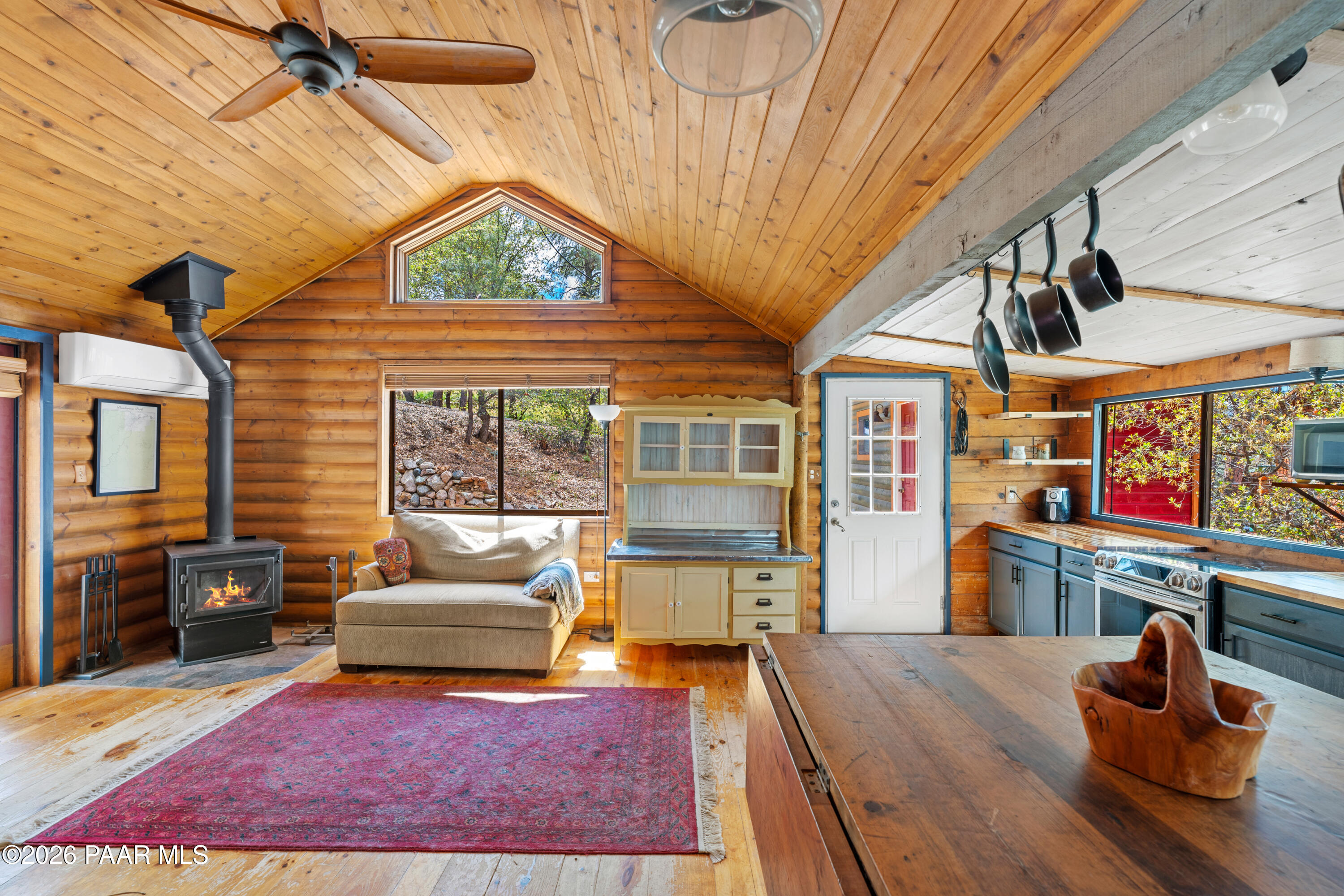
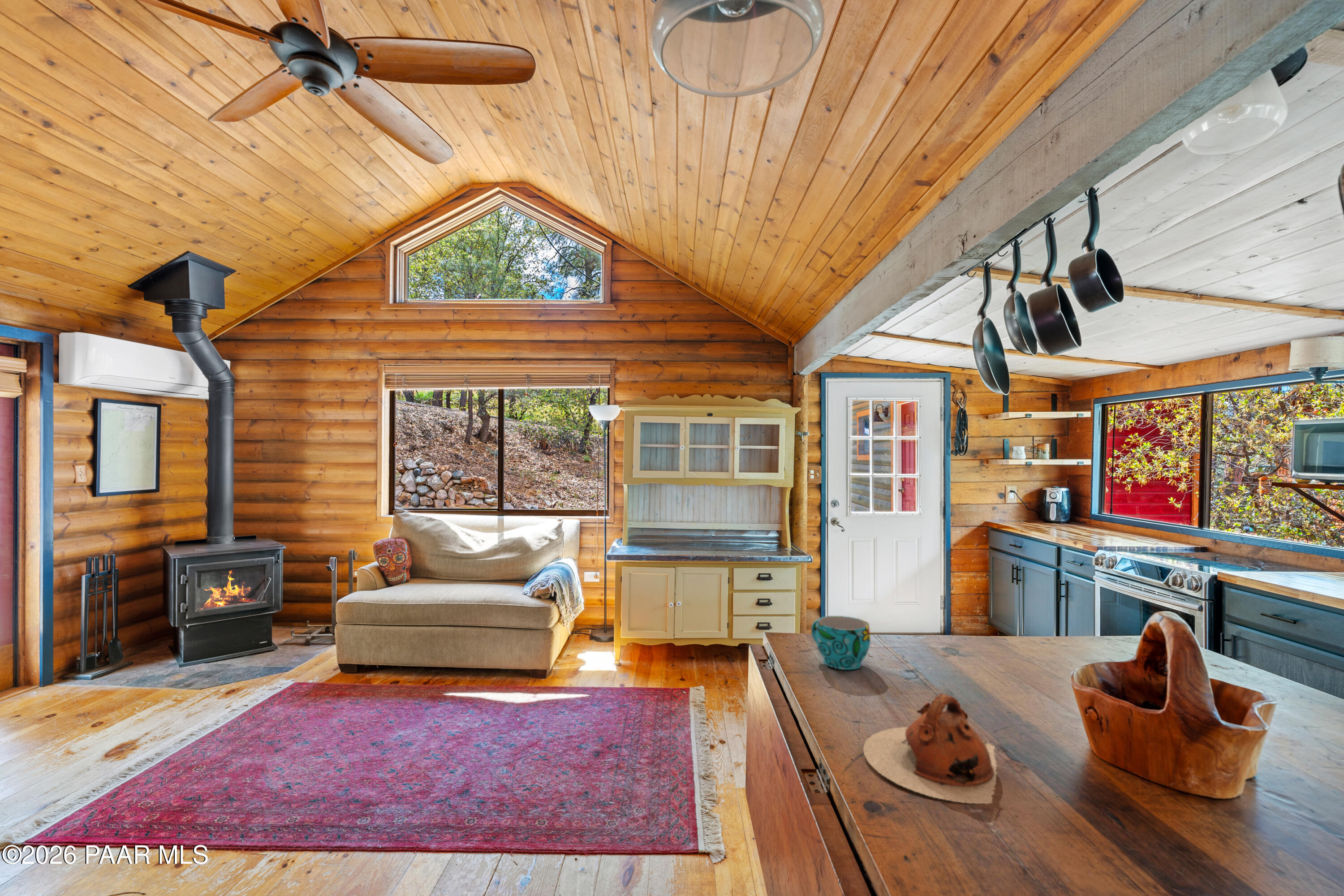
+ teapot [862,694,998,805]
+ cup [811,616,871,670]
